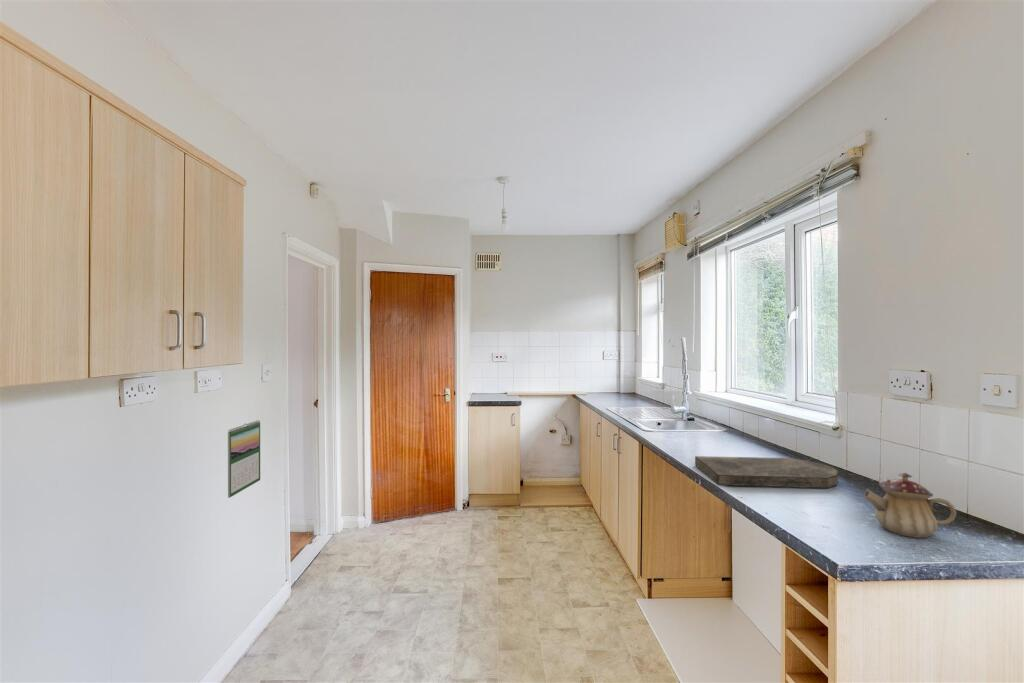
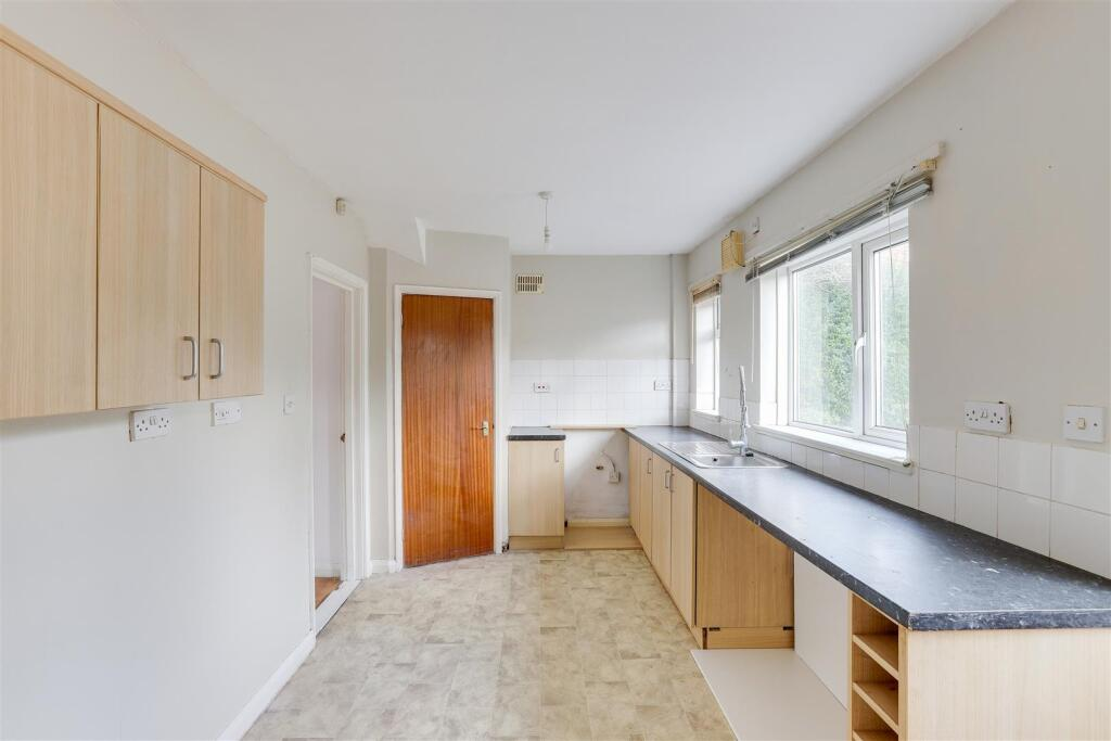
- cutting board [694,455,839,489]
- teapot [863,472,957,539]
- calendar [227,419,261,499]
